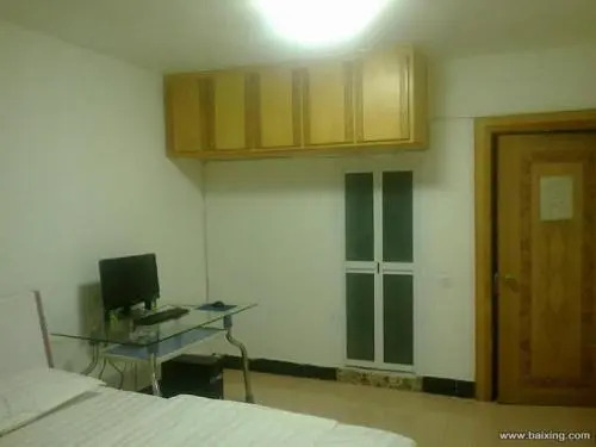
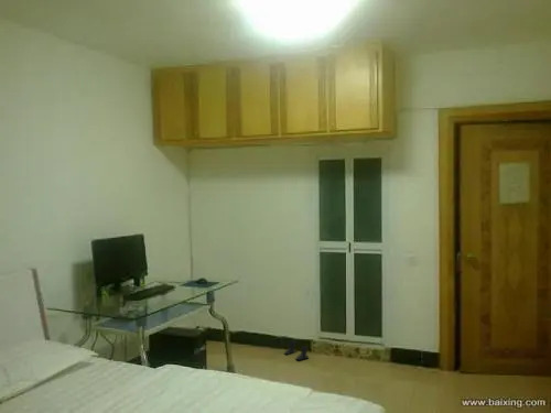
+ boots [283,339,310,362]
